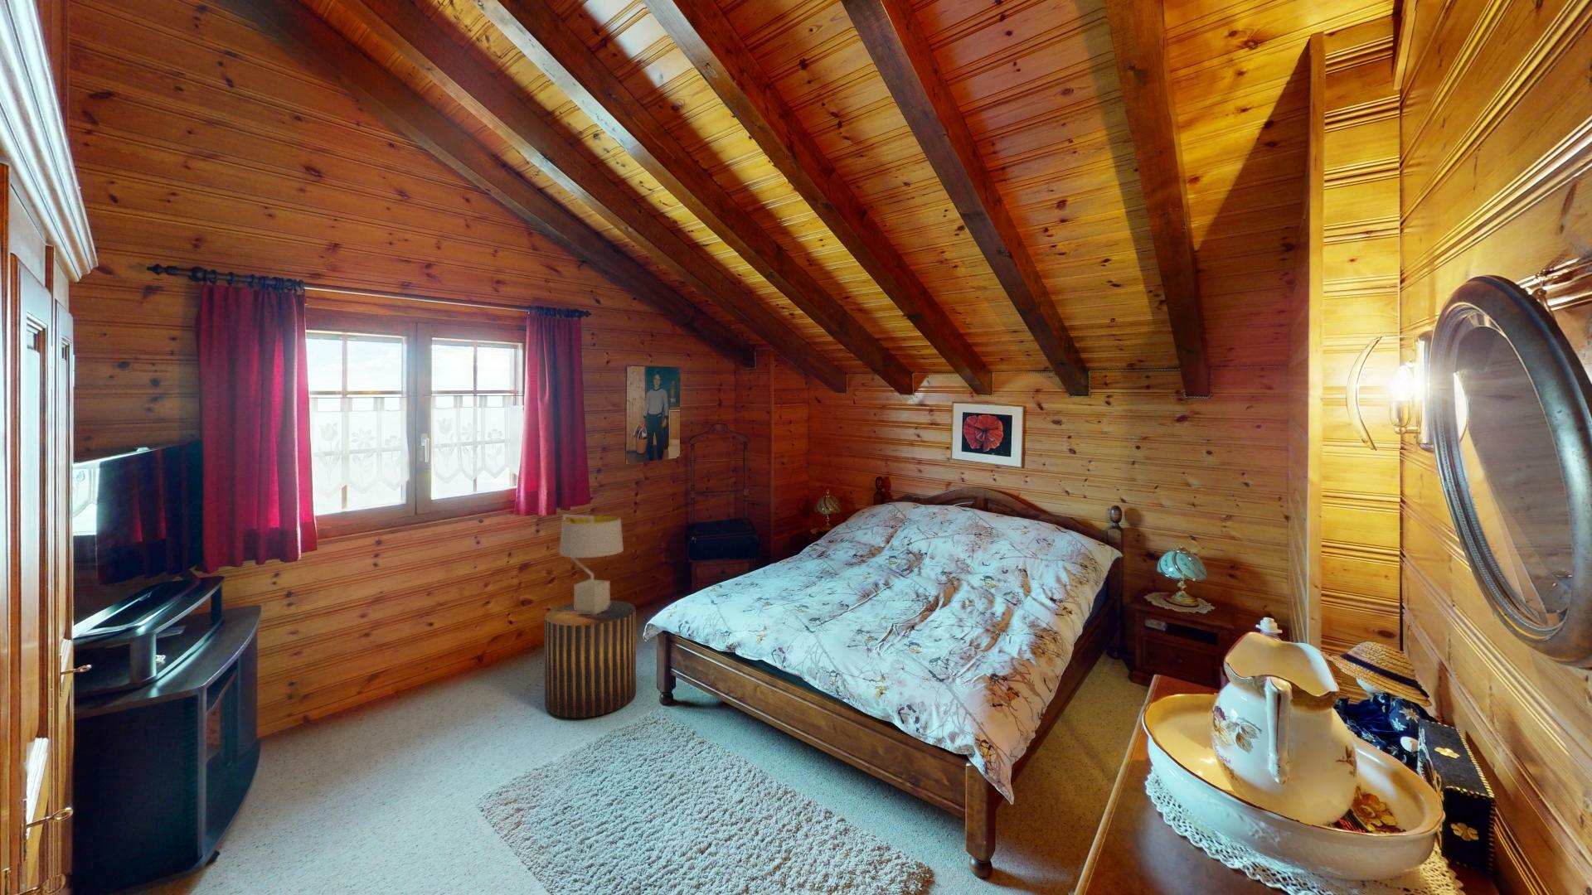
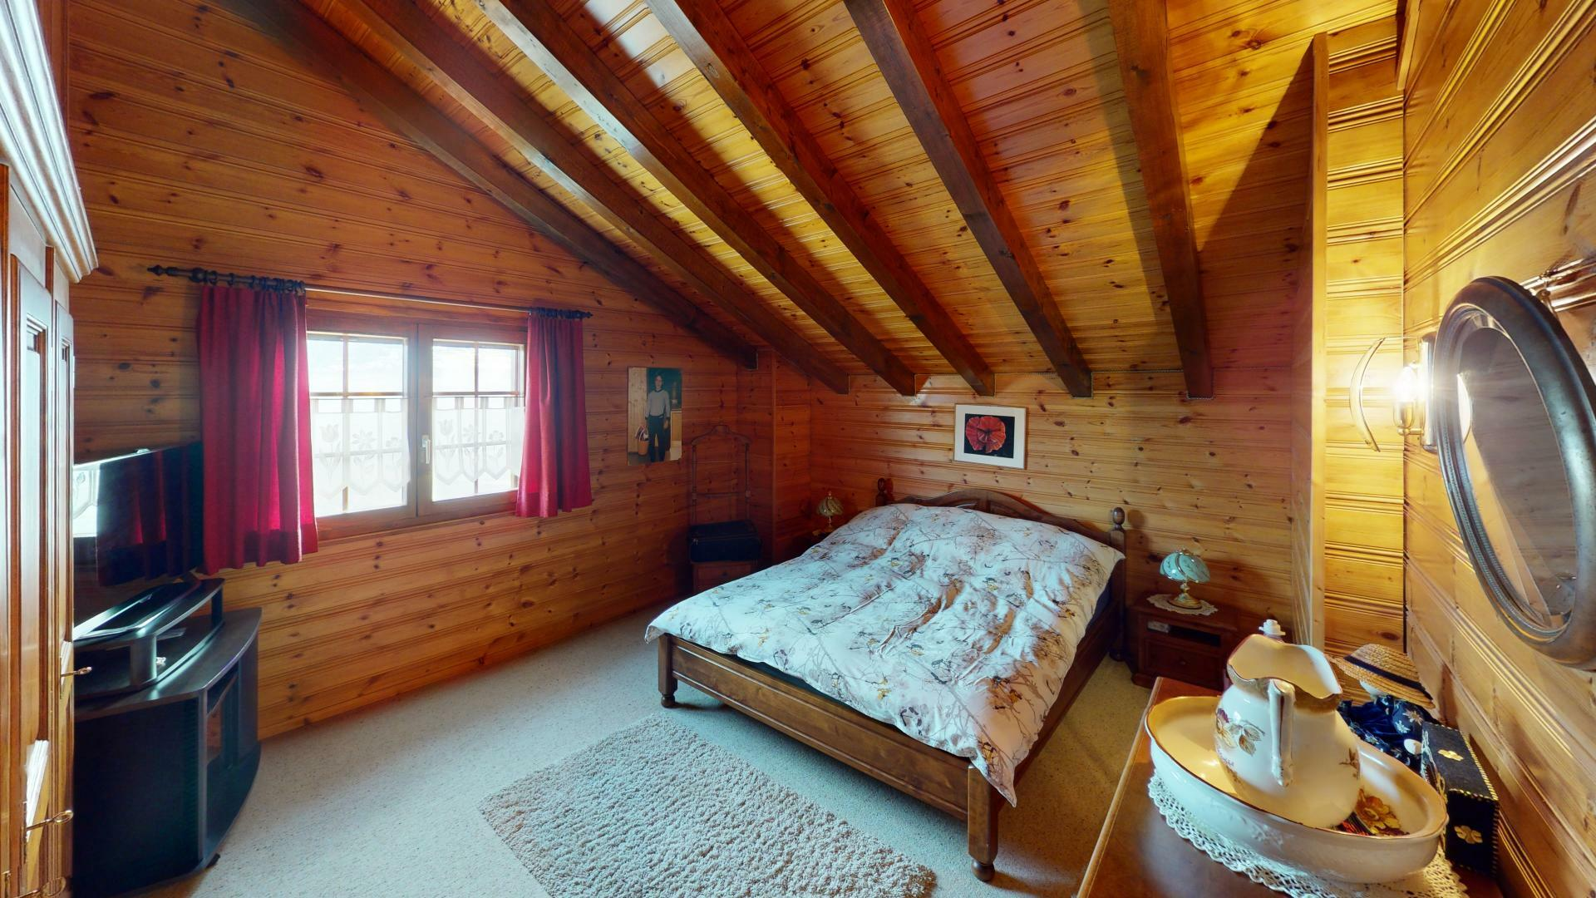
- table lamp [559,514,624,614]
- stool [543,599,636,718]
